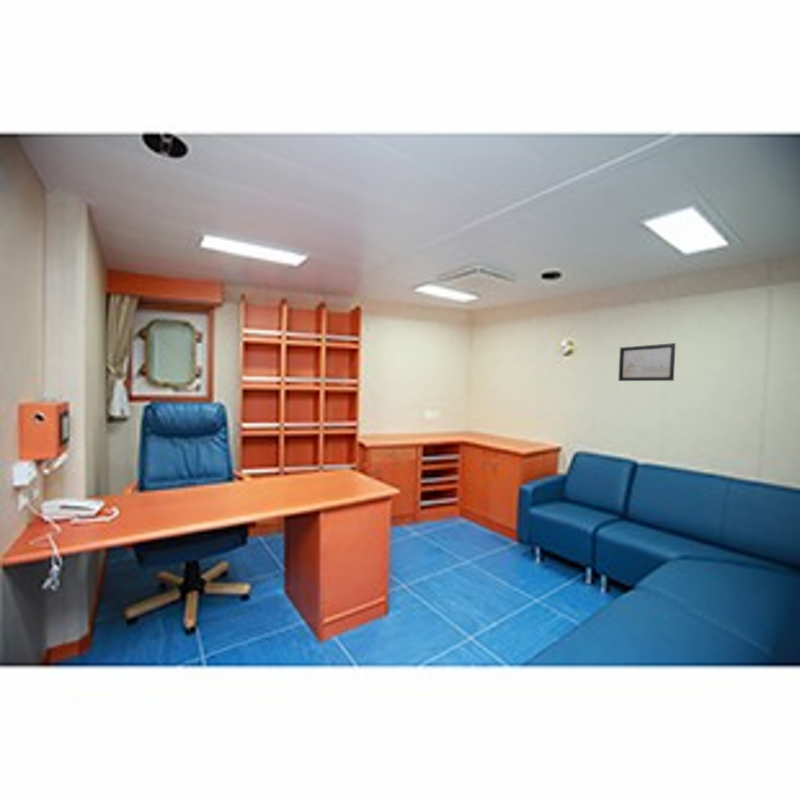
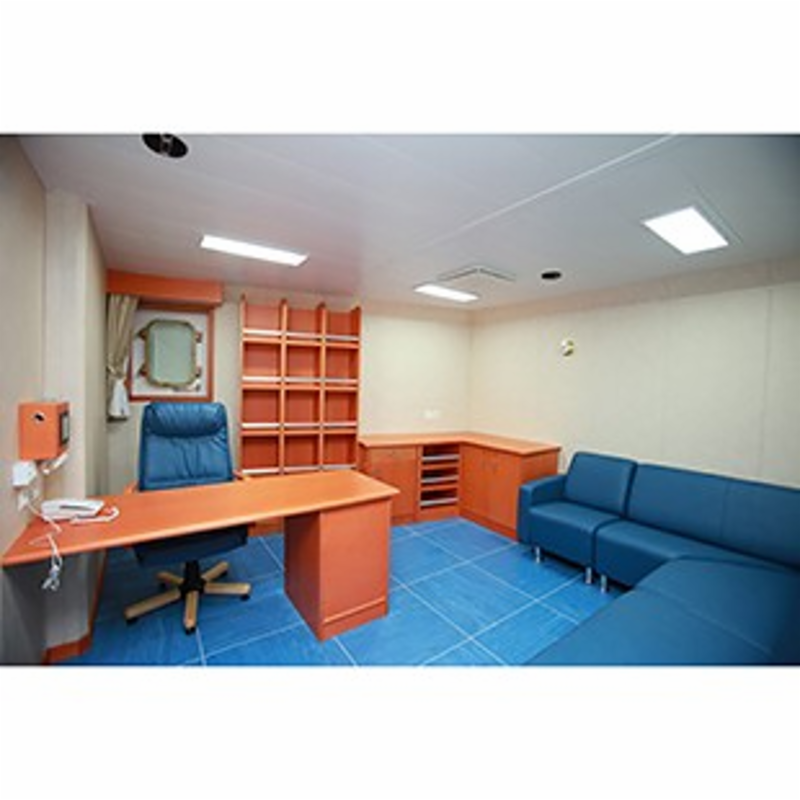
- wall art [617,342,677,382]
